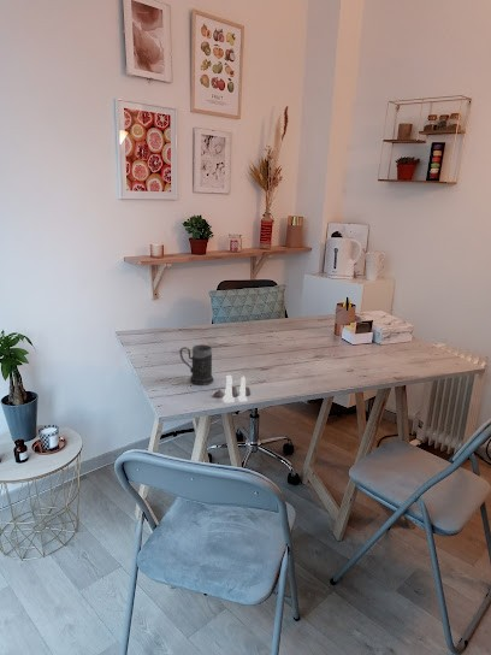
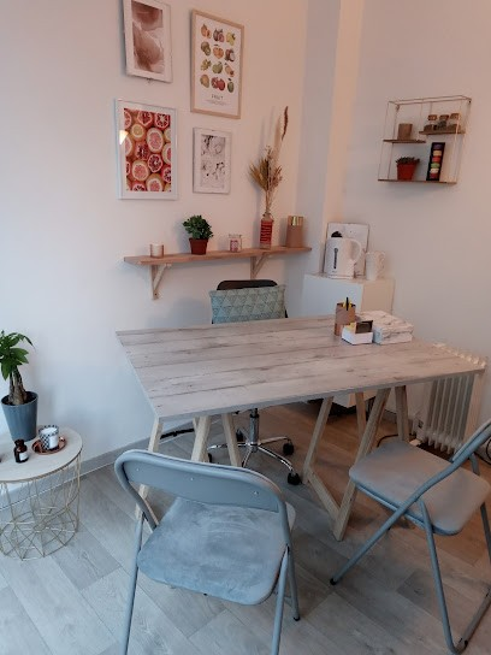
- salt and pepper shaker set [212,374,252,403]
- mug [178,343,214,386]
